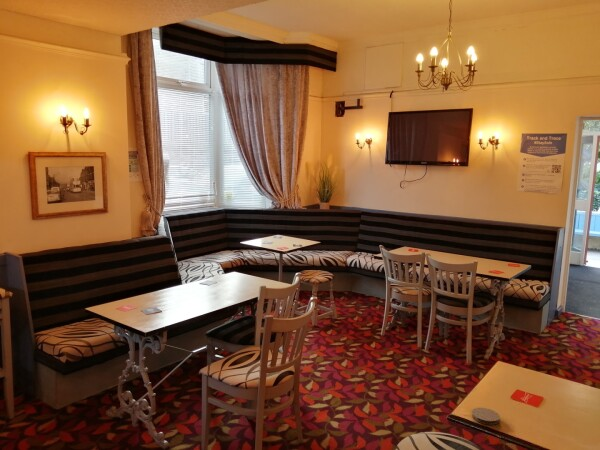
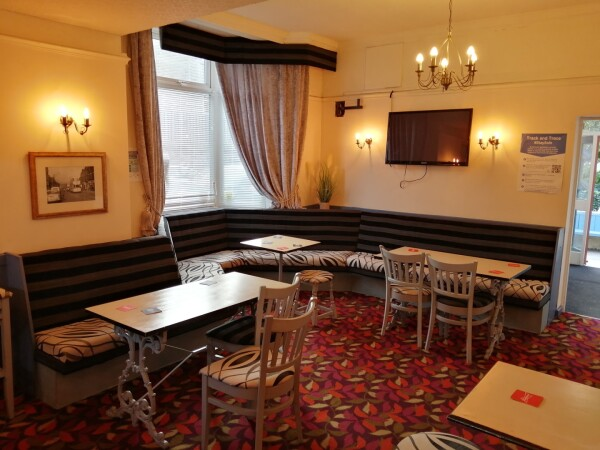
- coaster [471,407,501,426]
